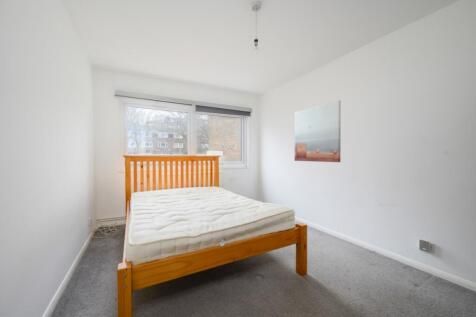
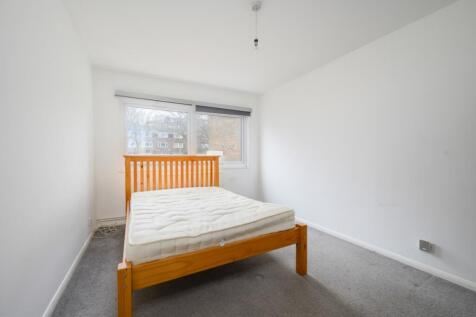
- wall art [294,99,342,163]
